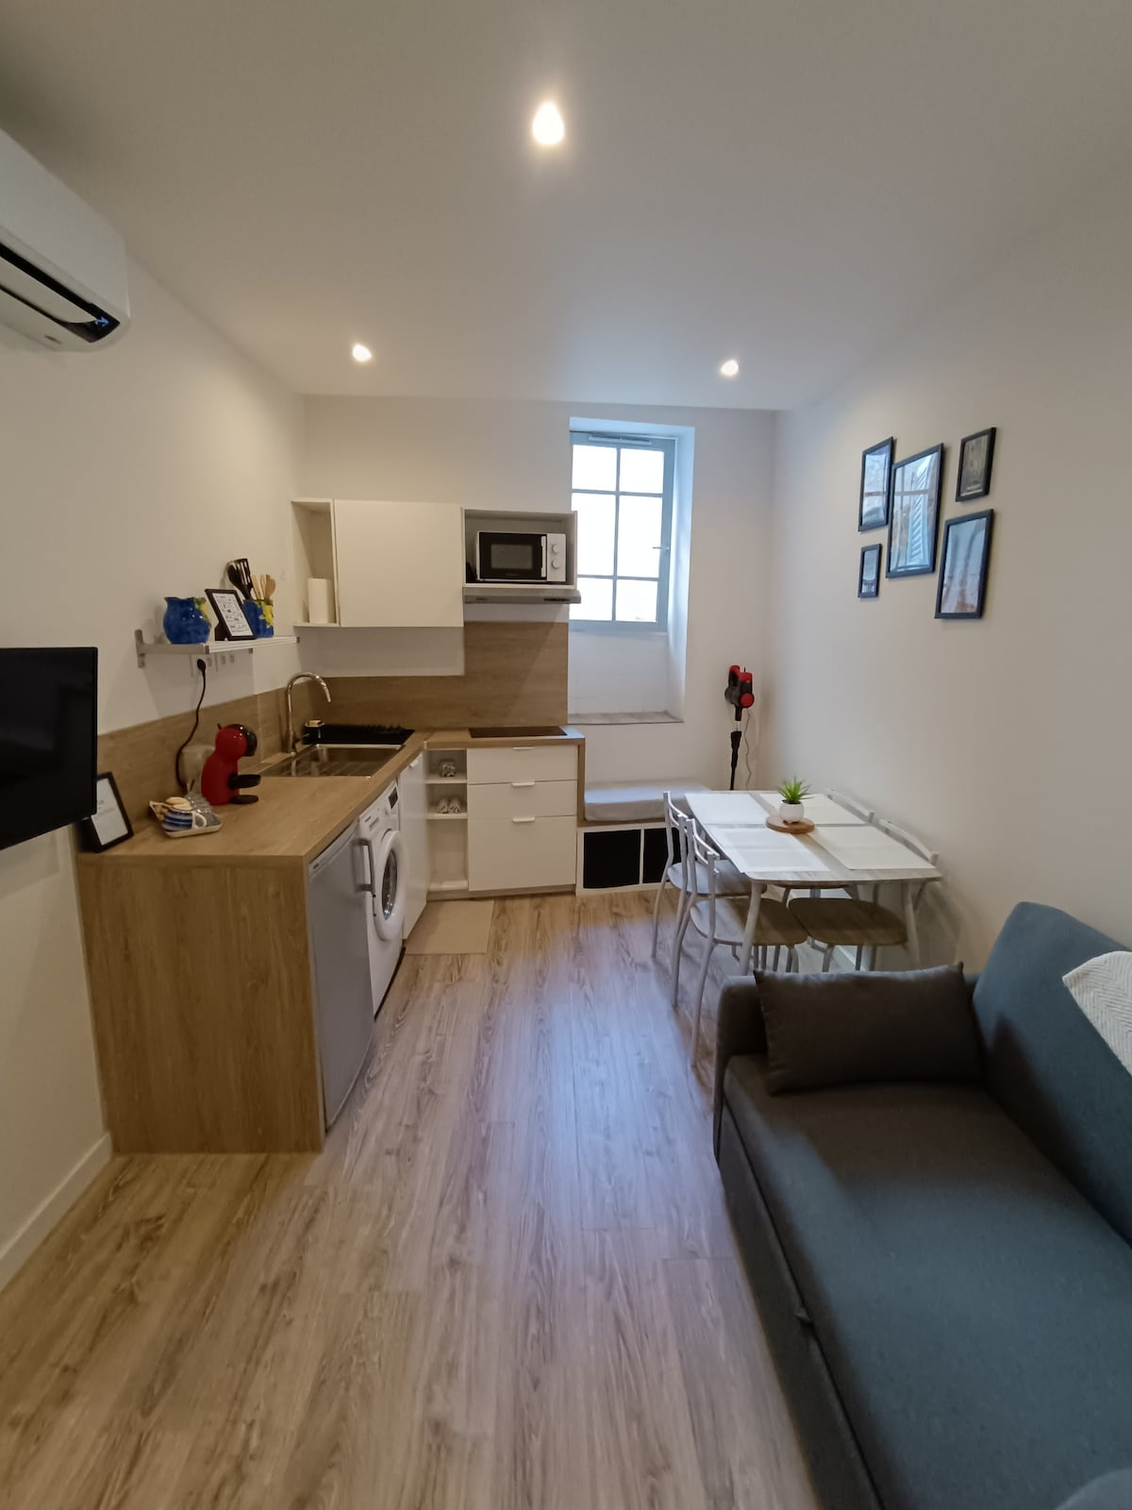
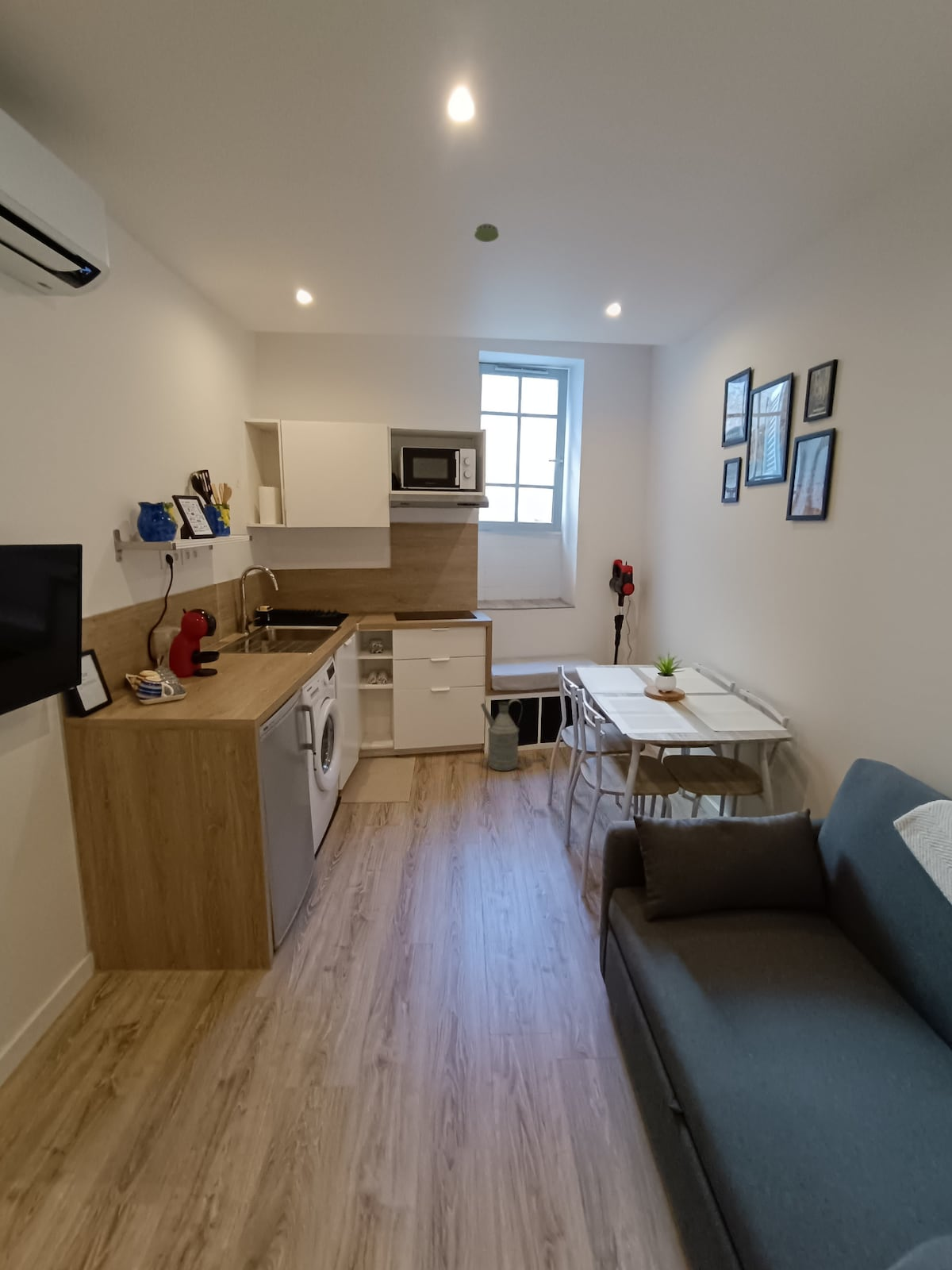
+ watering can [480,698,523,772]
+ smoke detector [474,223,500,243]
